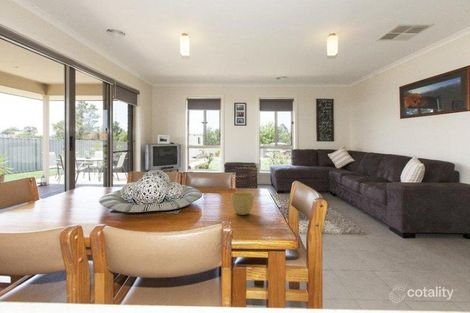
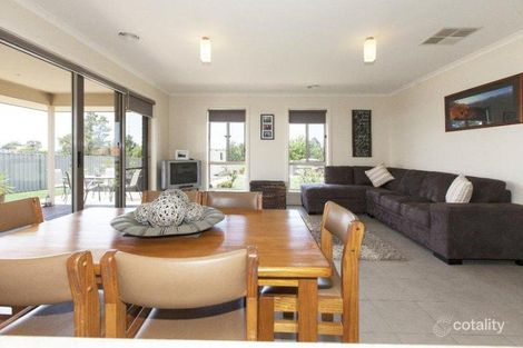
- cup [230,192,255,216]
